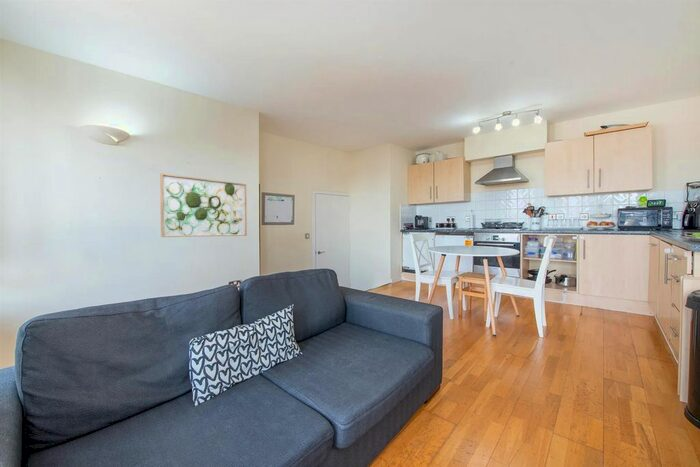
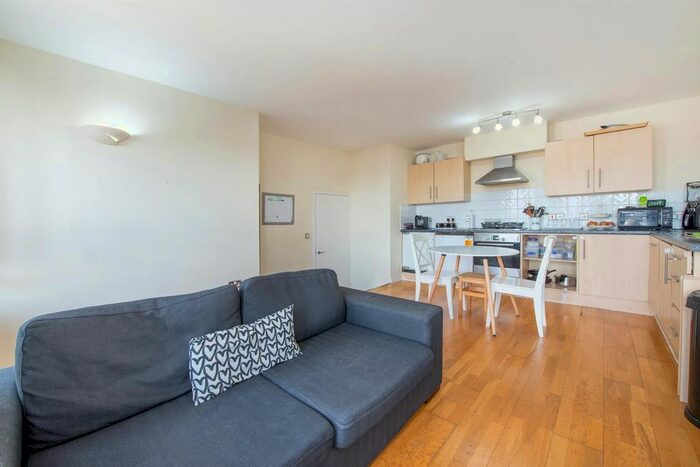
- wall art [159,173,248,238]
